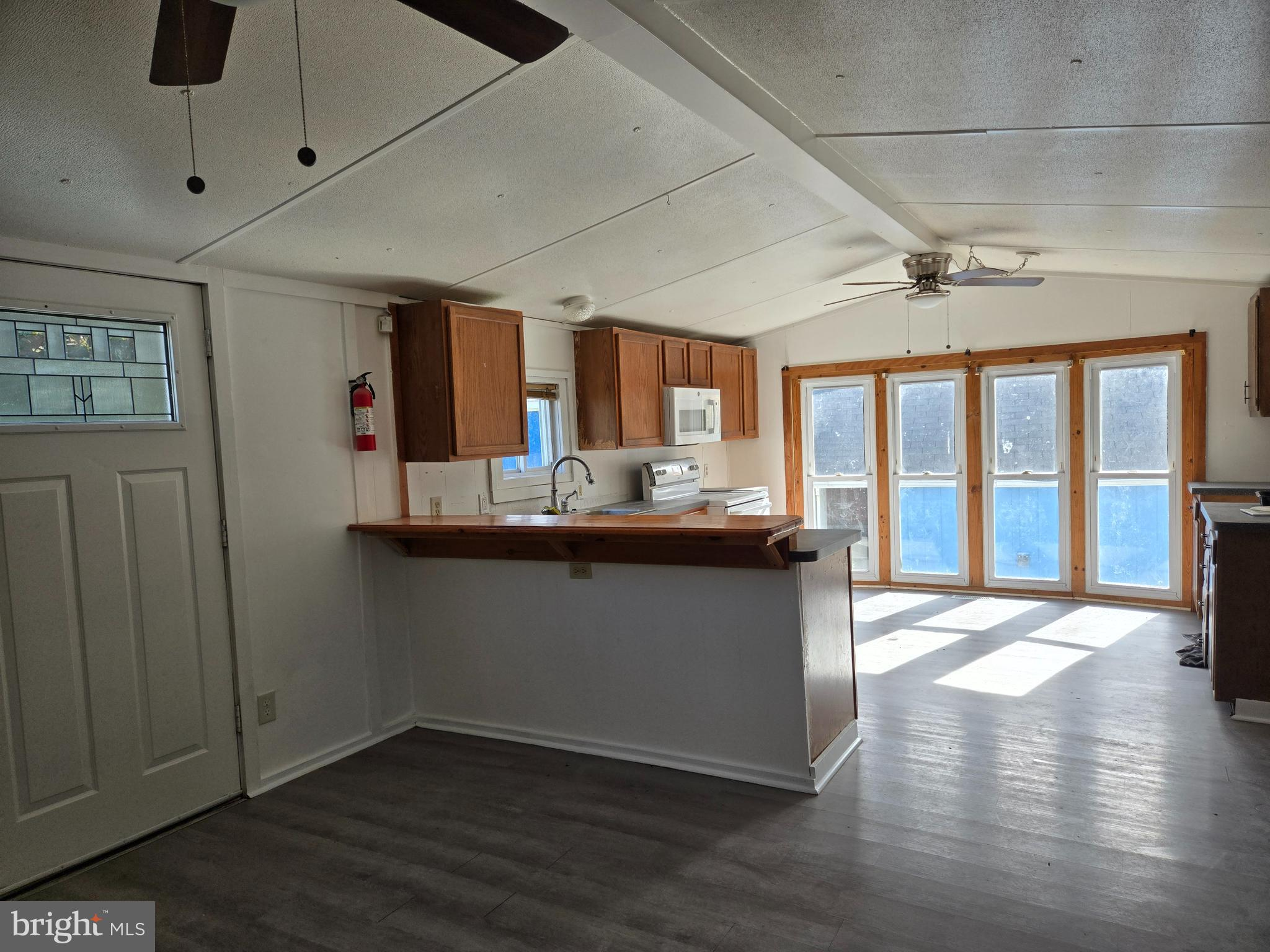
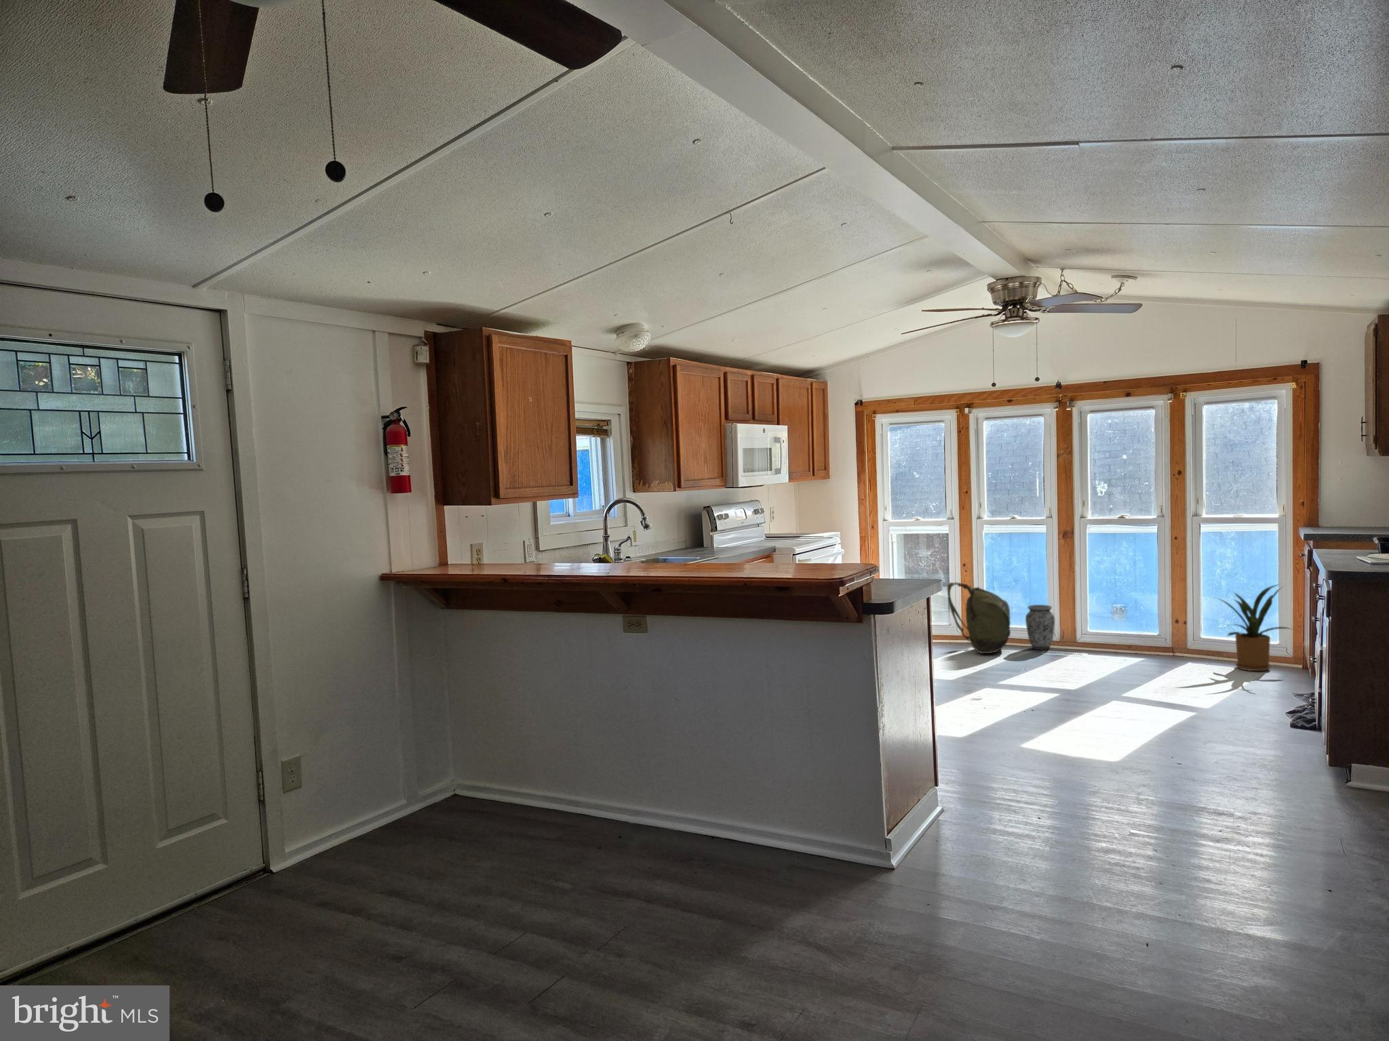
+ backpack [947,582,1012,654]
+ vase [1025,604,1055,650]
+ house plant [1210,584,1294,671]
